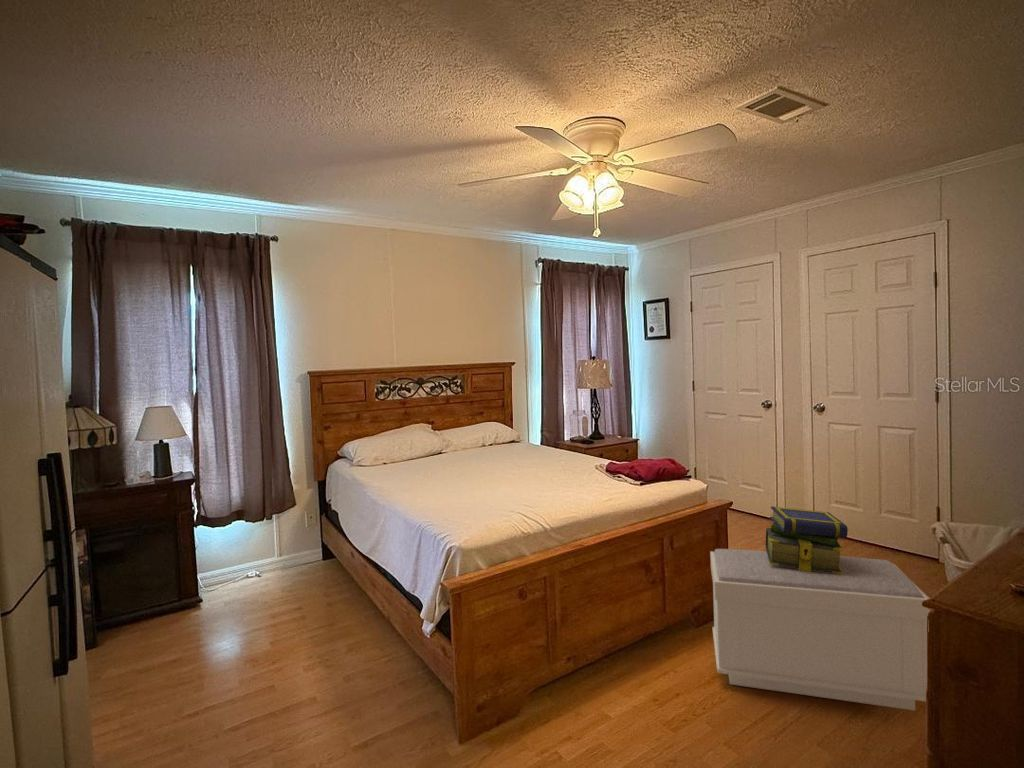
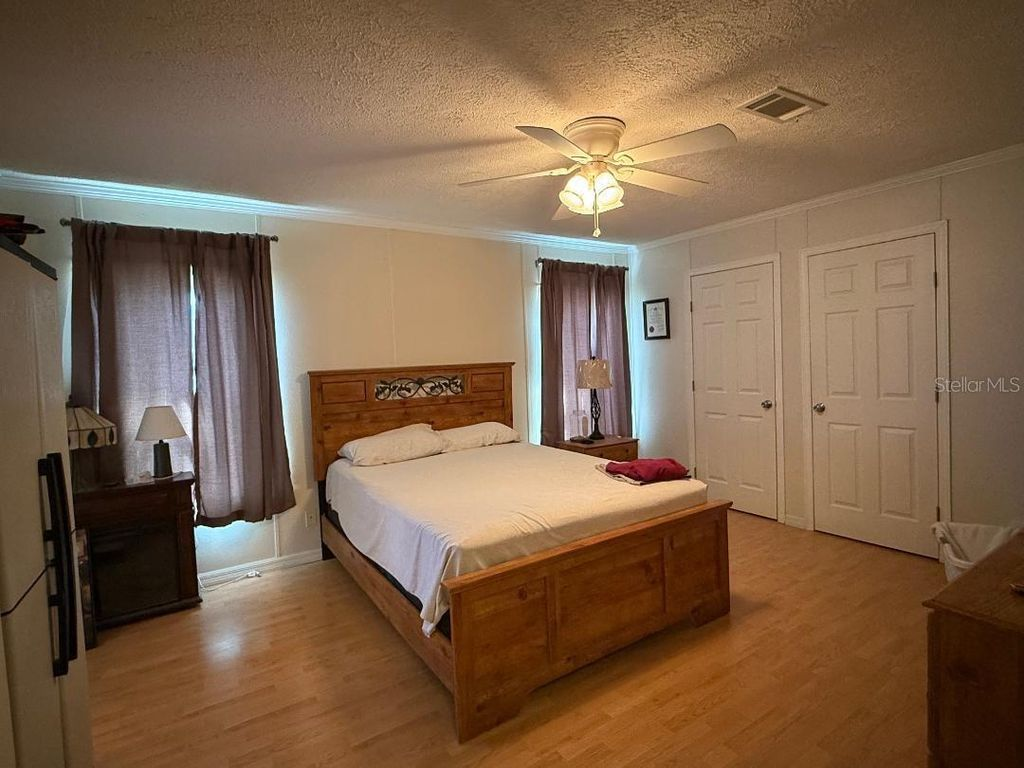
- bench [709,548,931,712]
- stack of books [765,506,849,575]
